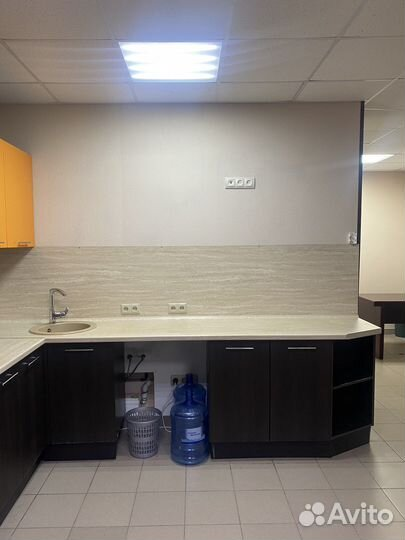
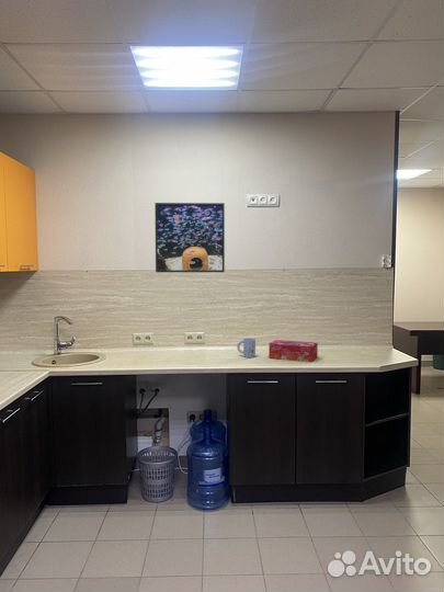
+ tissue box [267,339,319,363]
+ mug [236,338,257,358]
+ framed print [153,202,226,273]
